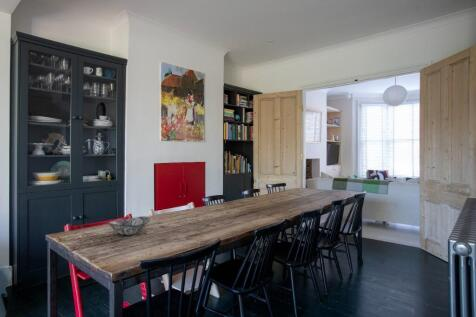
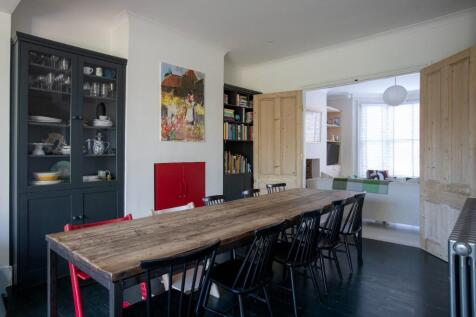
- decorative bowl [107,215,151,236]
